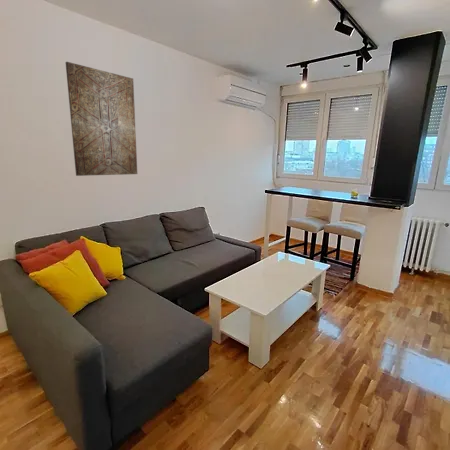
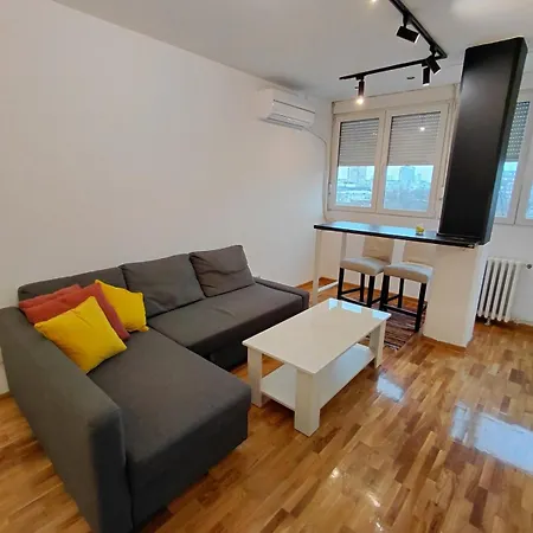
- wall art [65,61,138,177]
